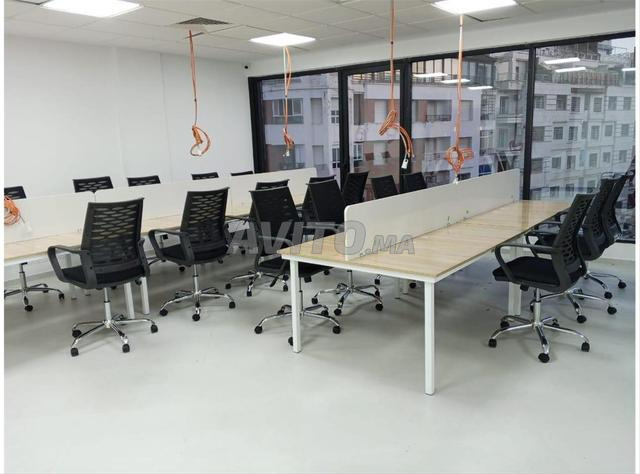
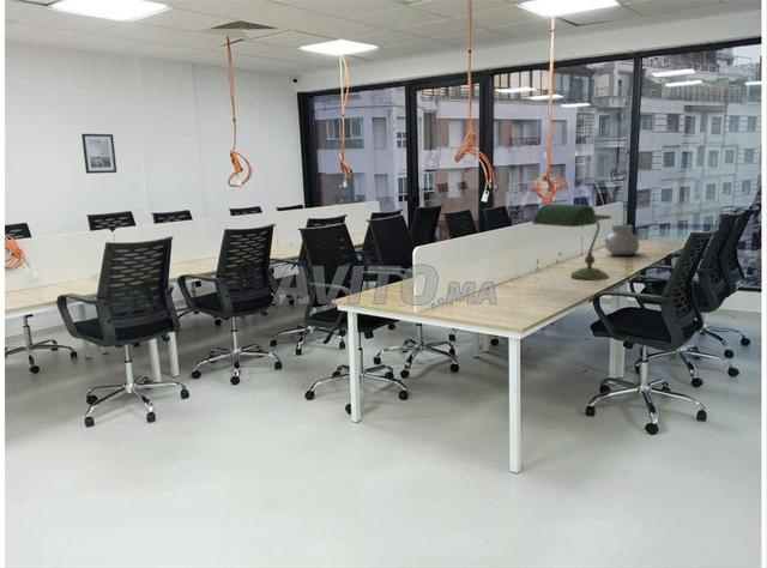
+ desk lamp [531,203,612,282]
+ vase [603,224,640,256]
+ wall art [80,133,117,175]
